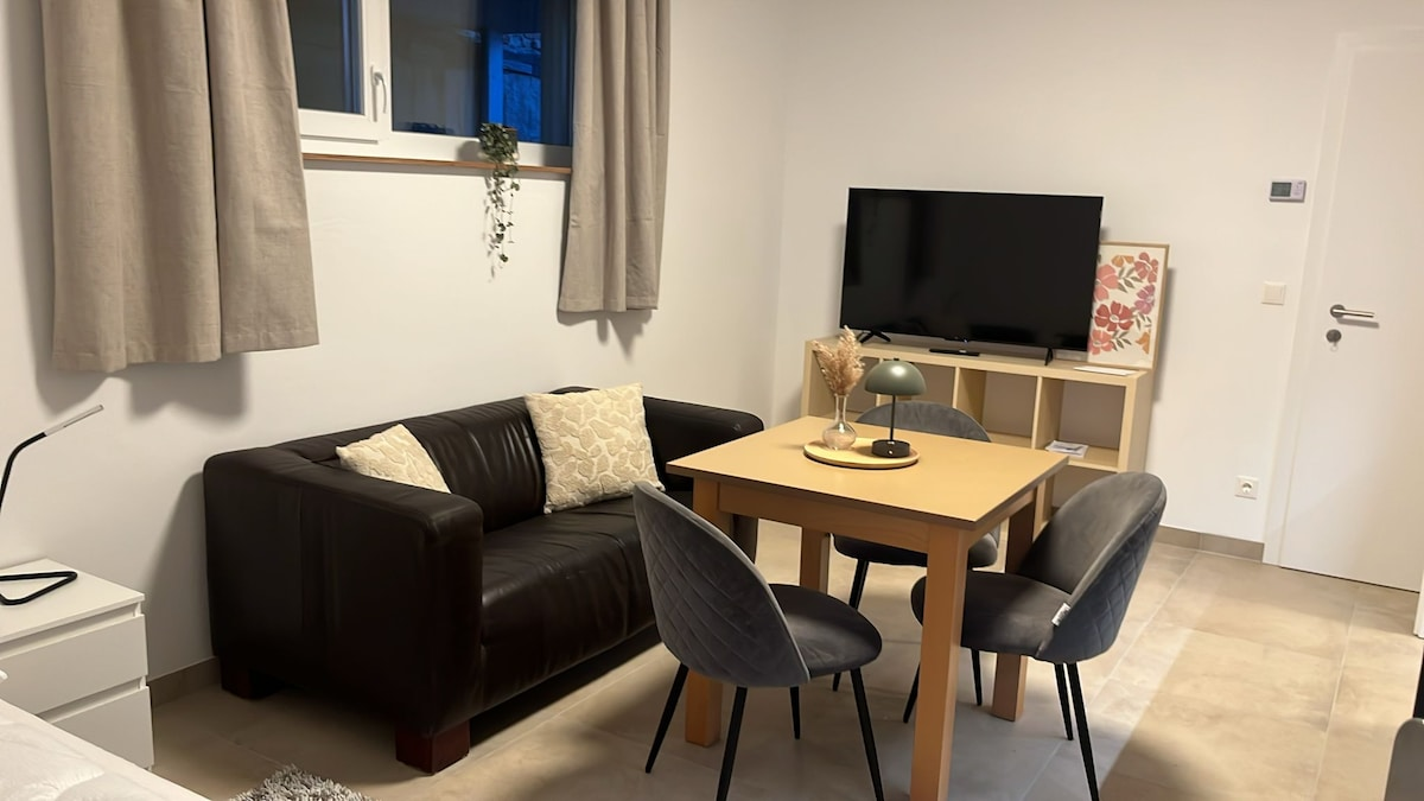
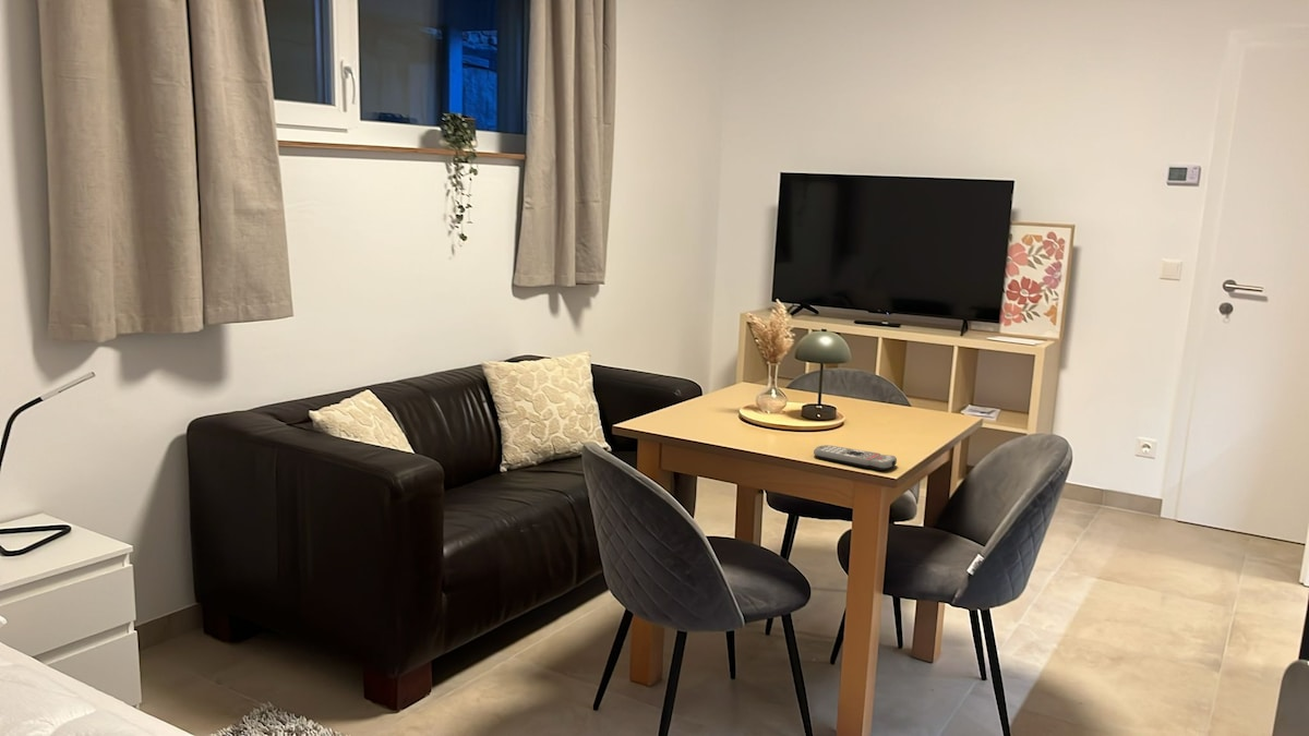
+ remote control [813,444,898,471]
